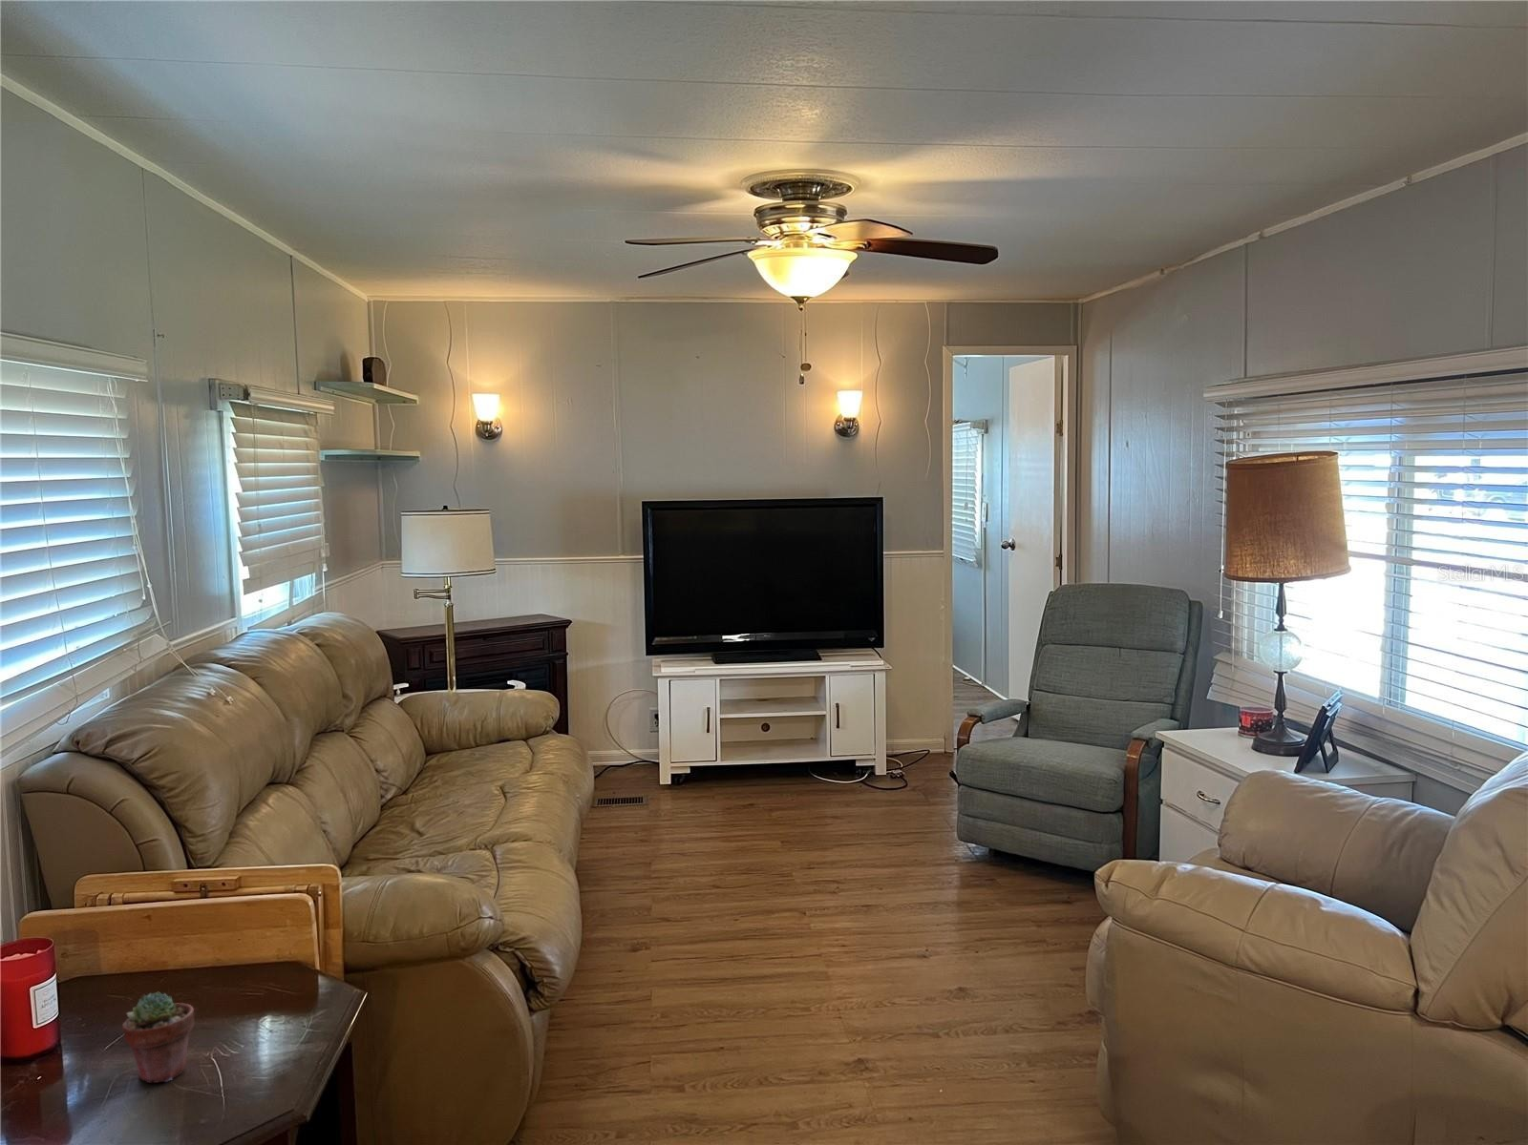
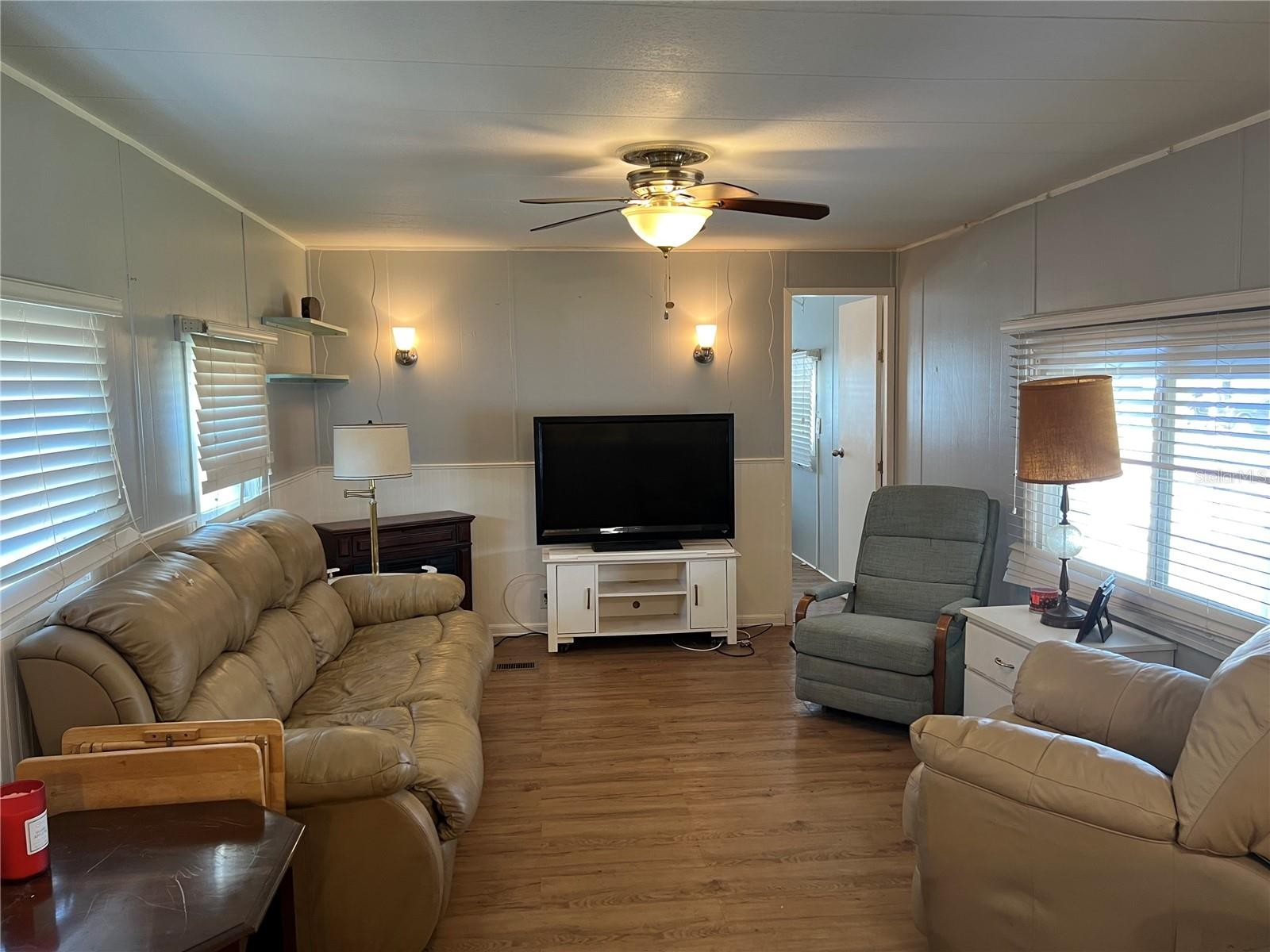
- potted succulent [122,990,195,1084]
